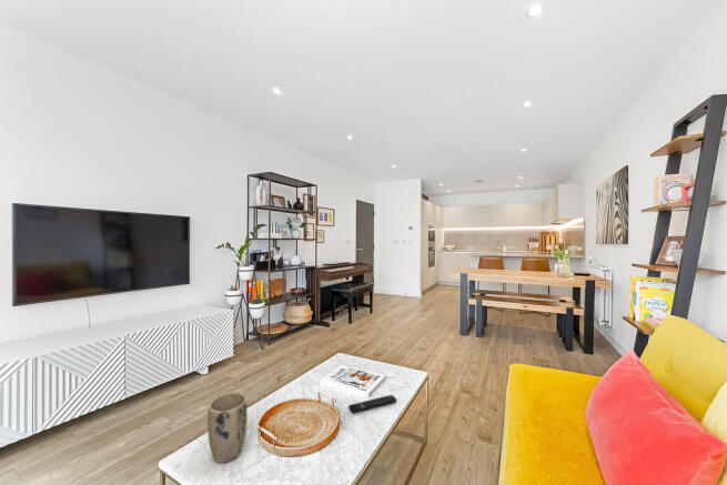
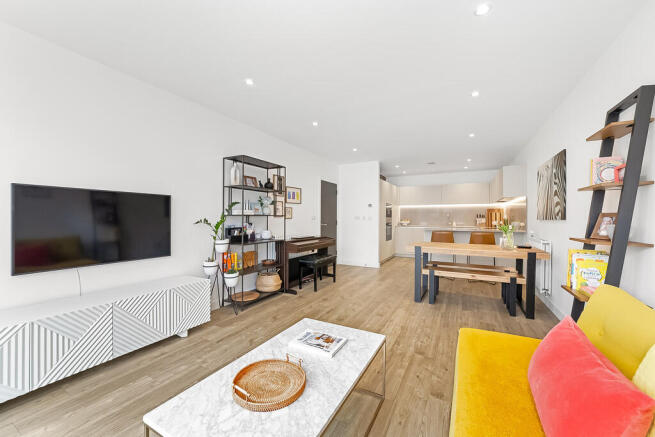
- remote control [347,394,397,414]
- plant pot [206,392,249,464]
